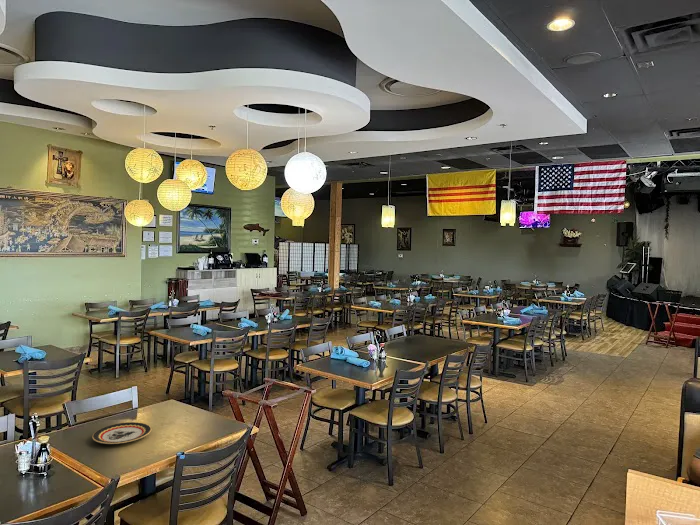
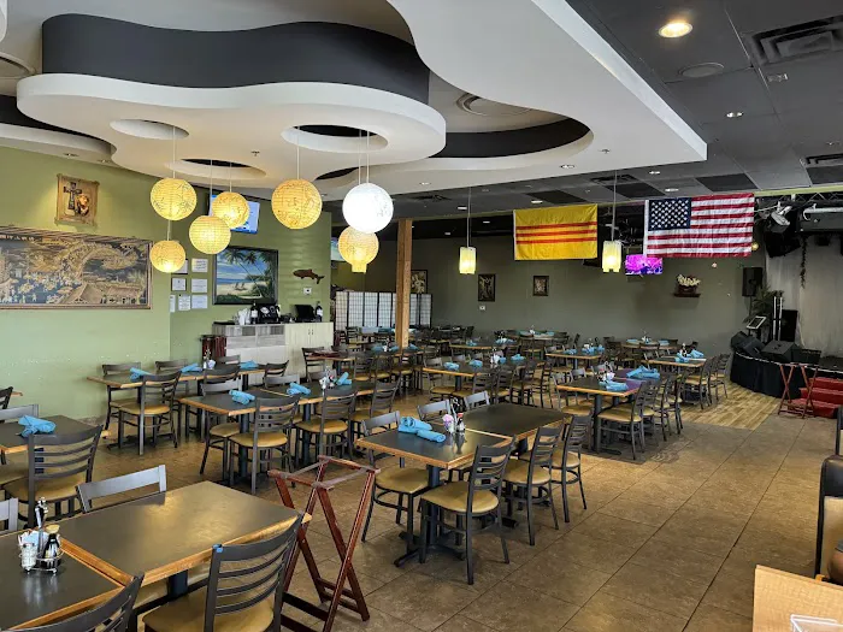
- plate [91,421,152,445]
